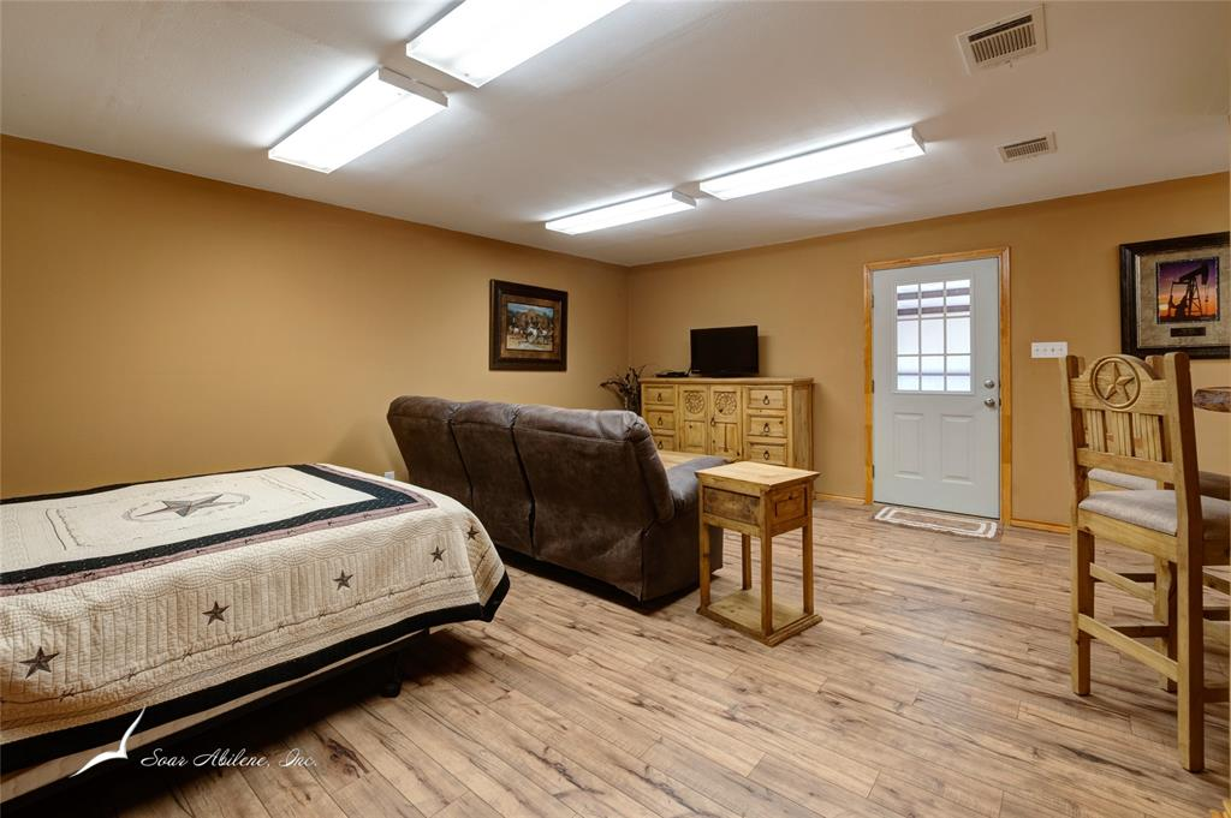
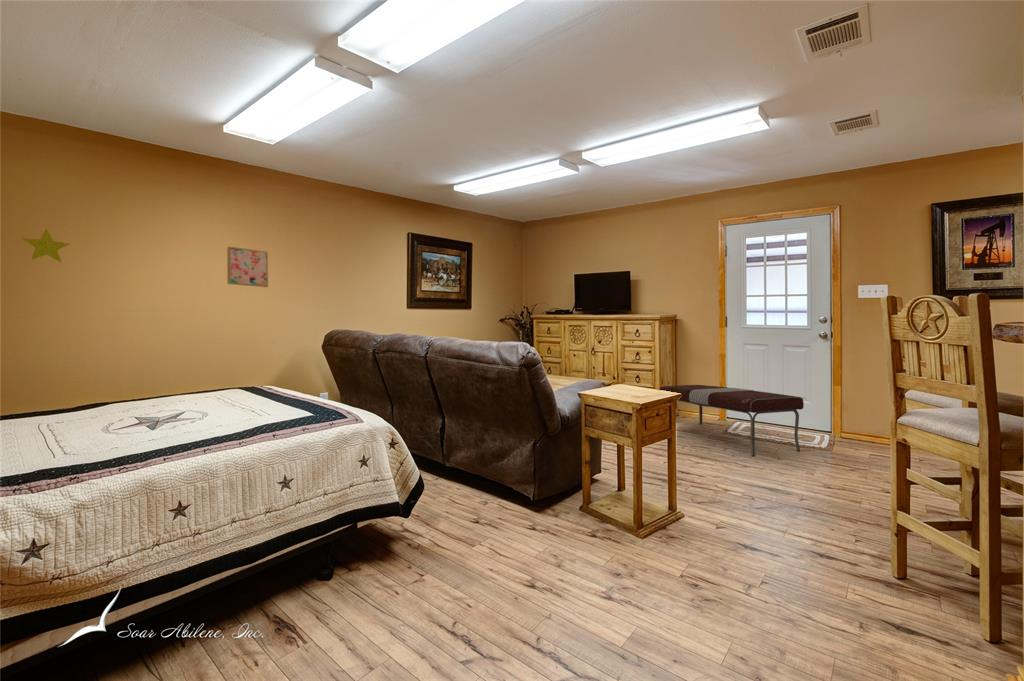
+ decorative star [21,227,71,264]
+ bench [658,384,805,458]
+ wall art [226,246,269,288]
